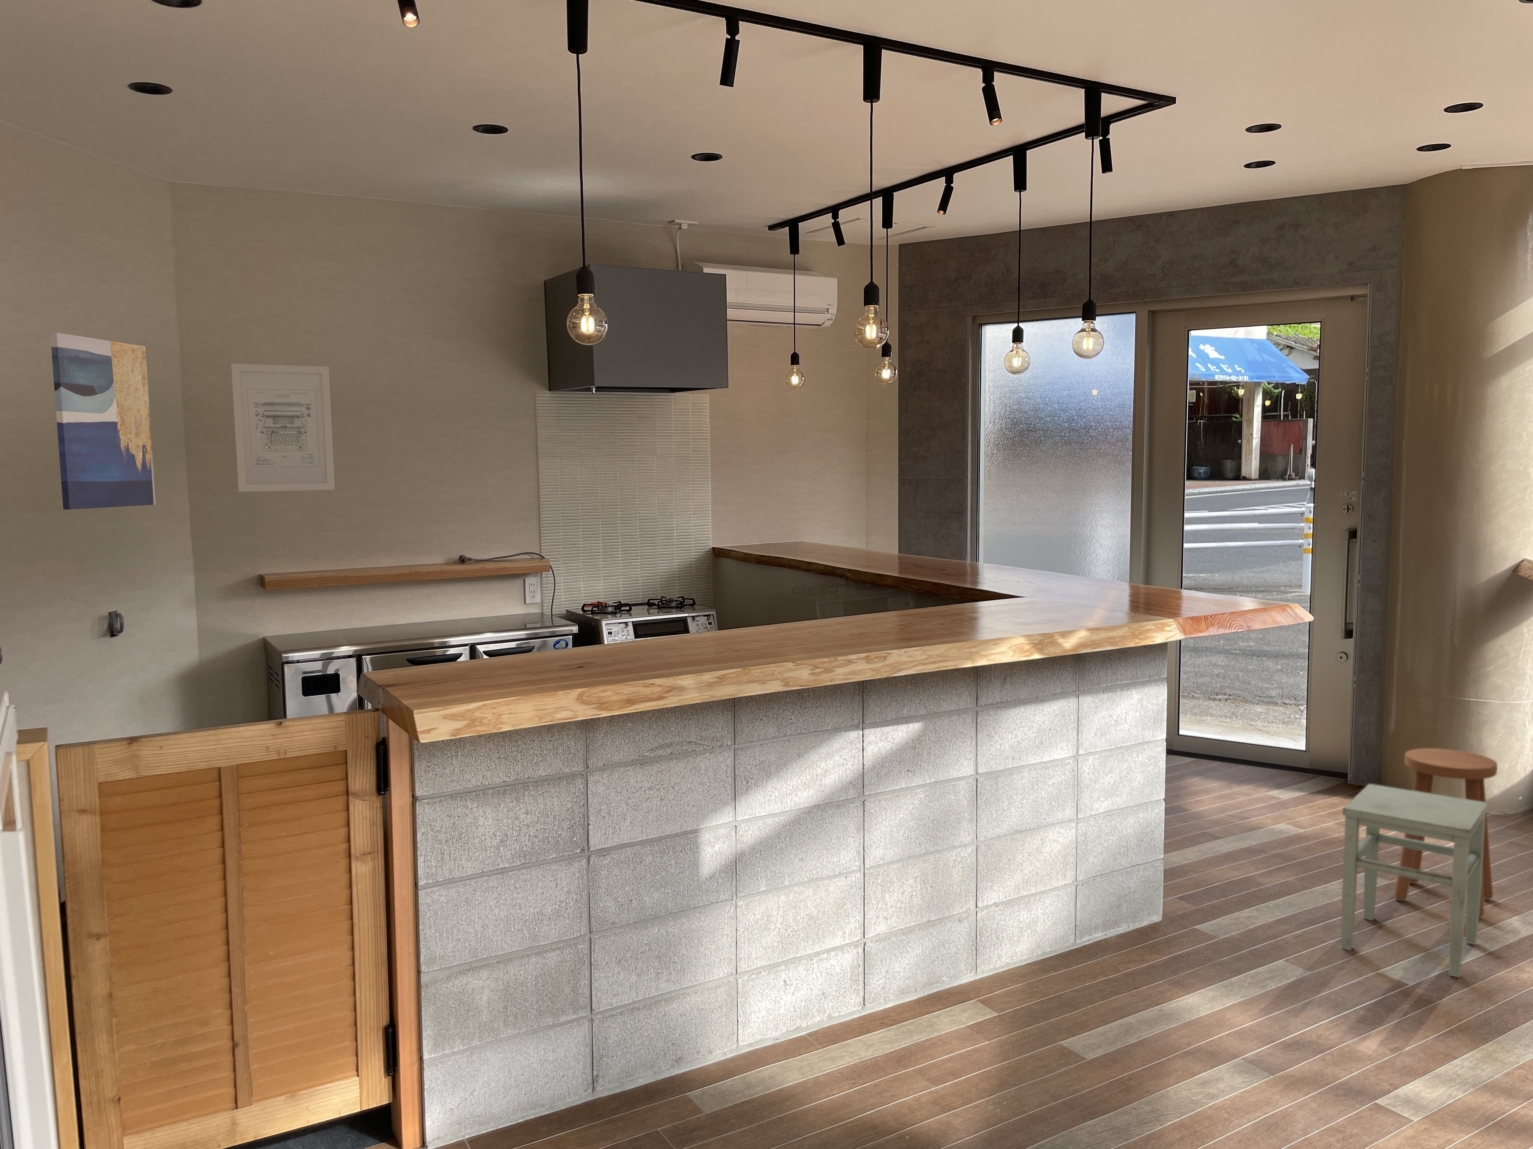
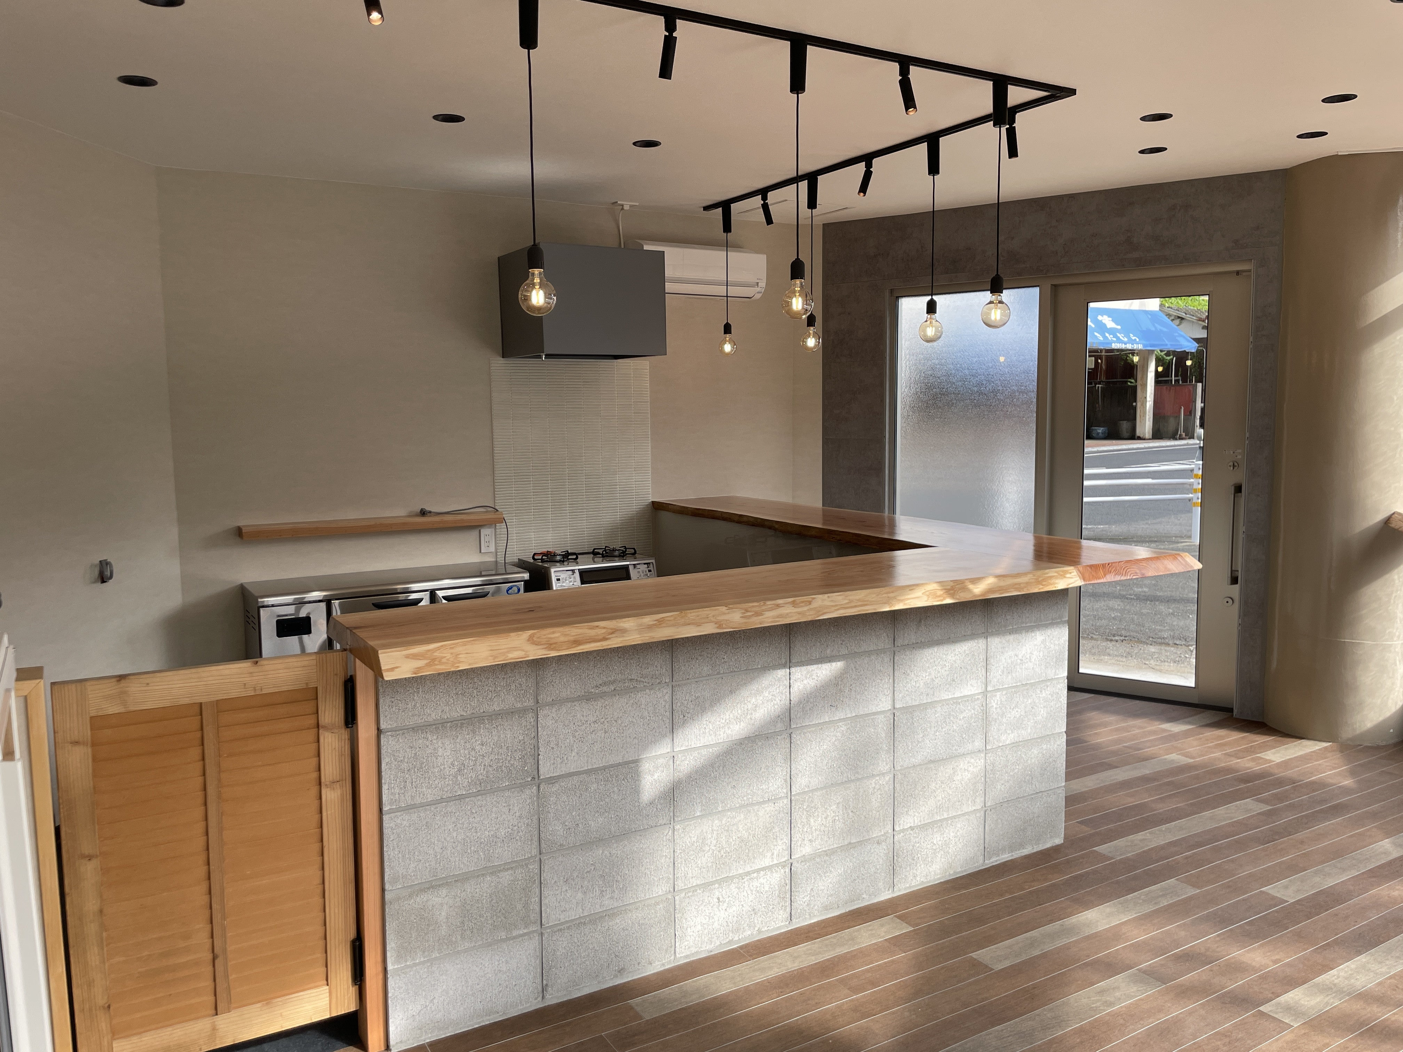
- stool [1341,783,1490,978]
- wall art [49,332,156,509]
- stool [1393,748,1498,918]
- wall art [231,363,336,492]
